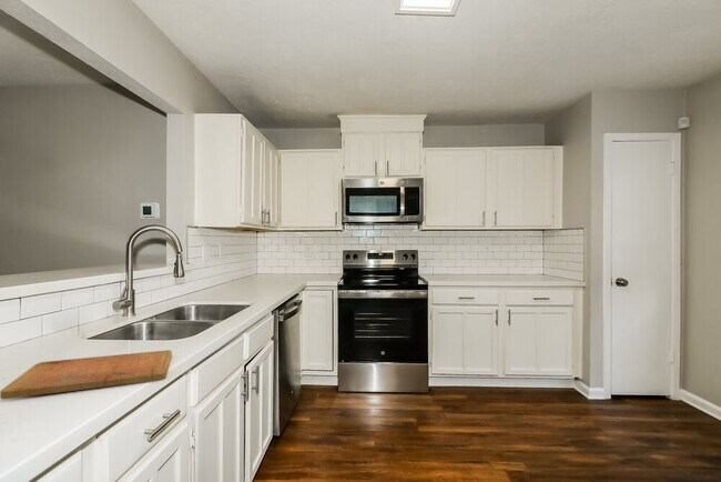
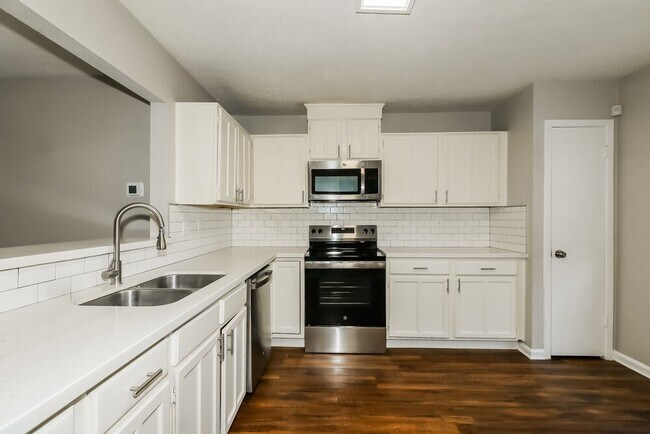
- cutting board [0,349,173,400]
